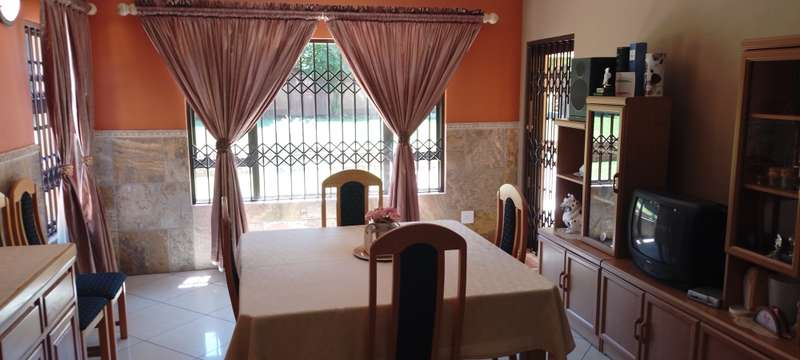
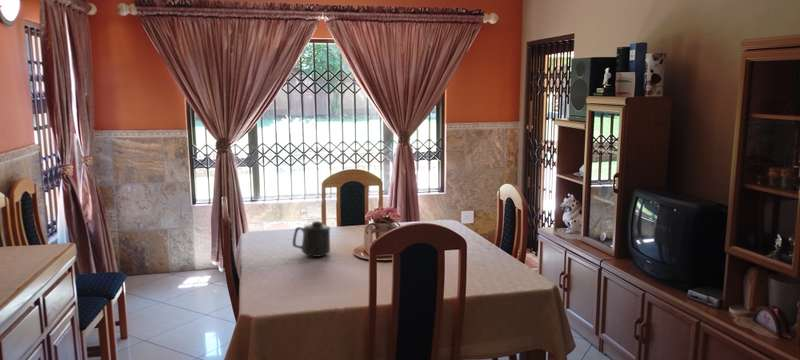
+ mug [292,220,332,258]
